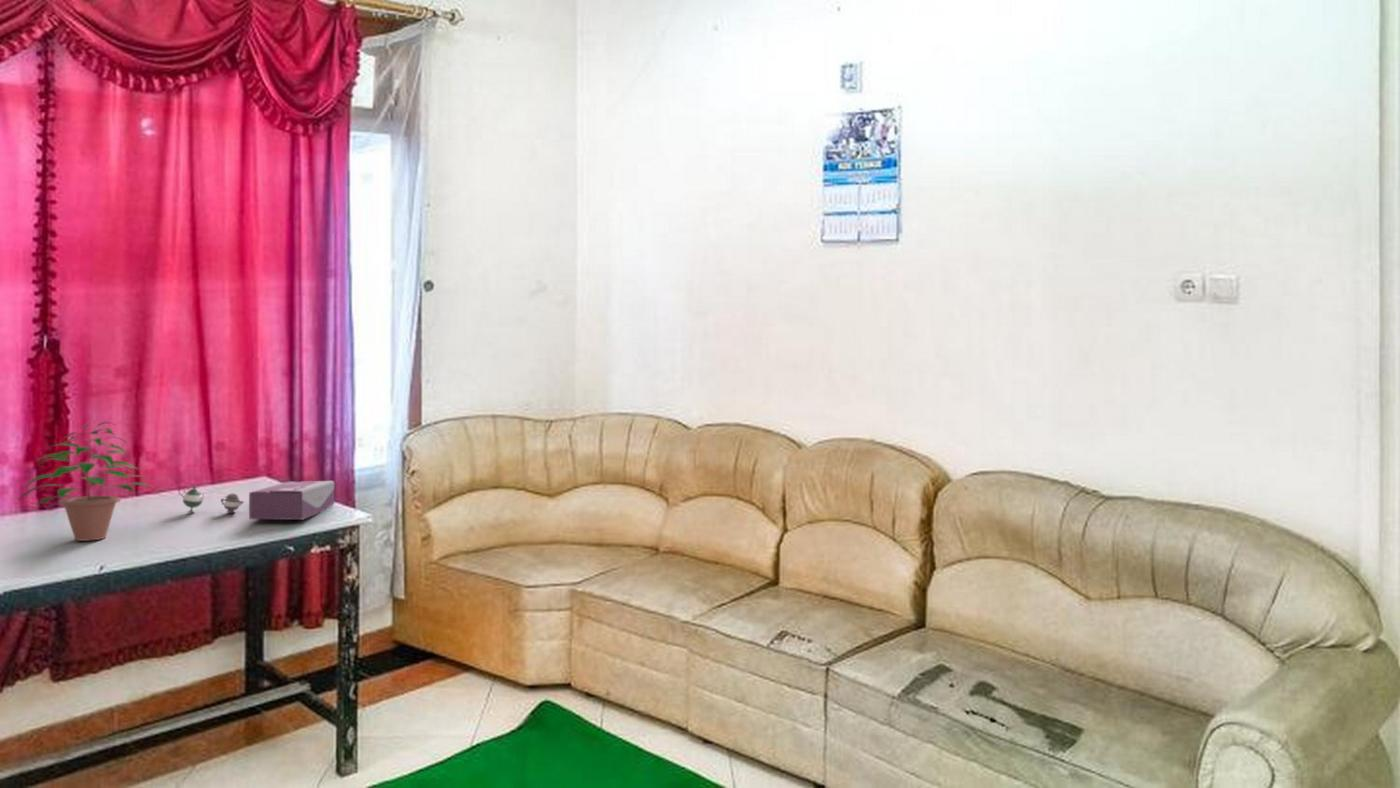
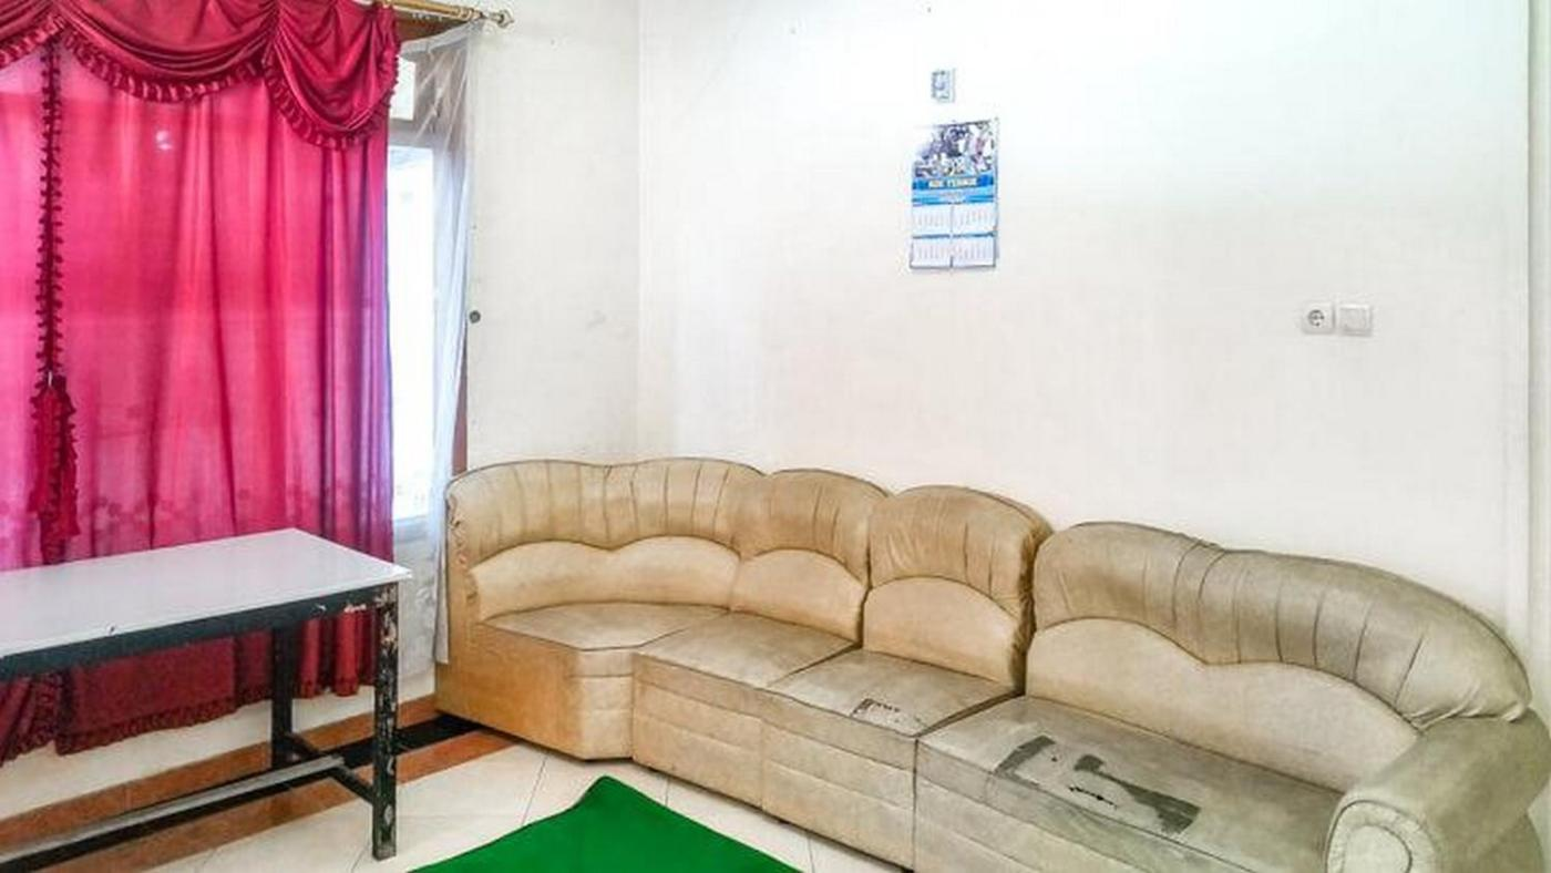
- tissue box [248,480,335,521]
- teapot [177,485,245,514]
- potted plant [17,421,155,542]
